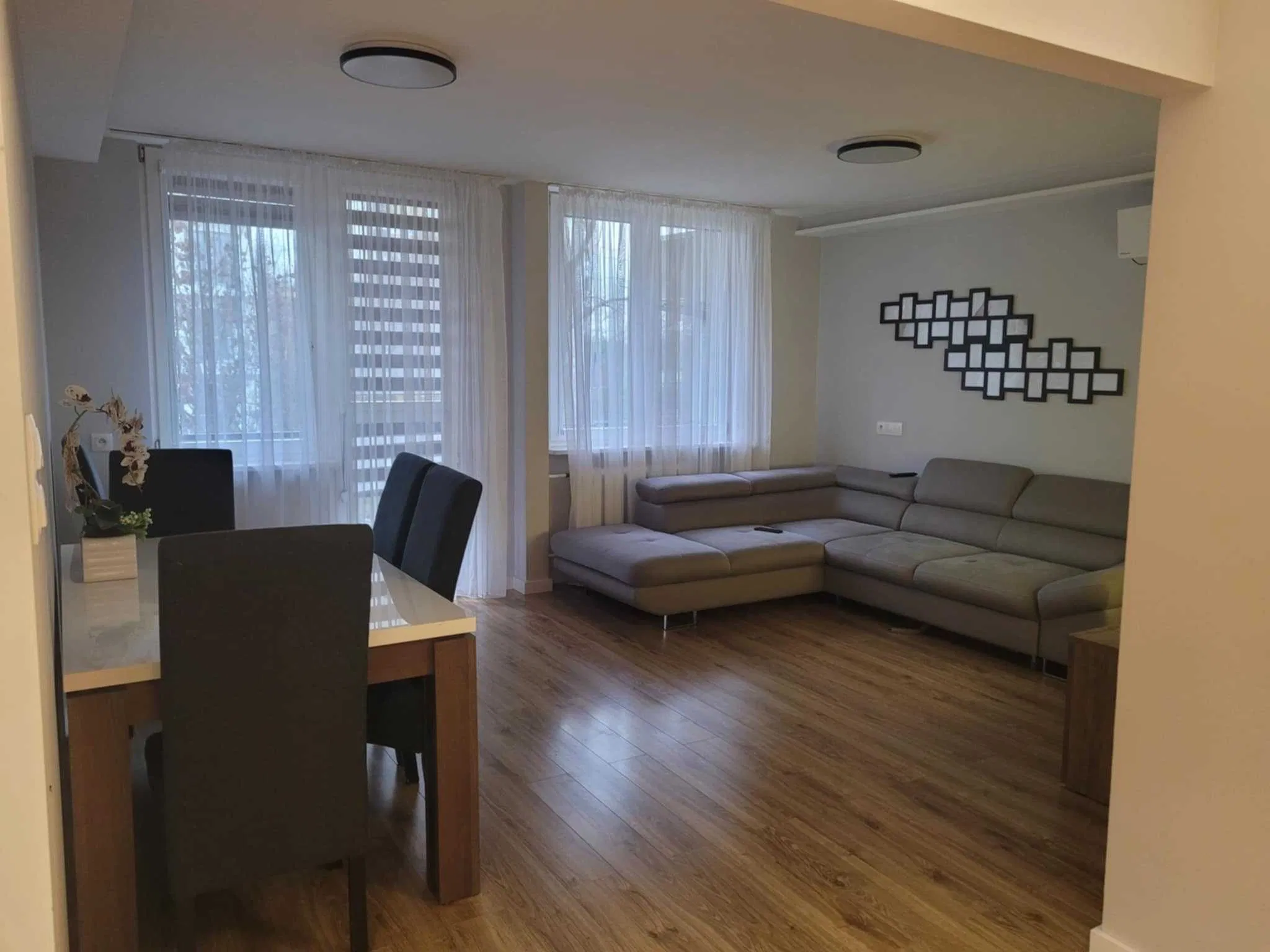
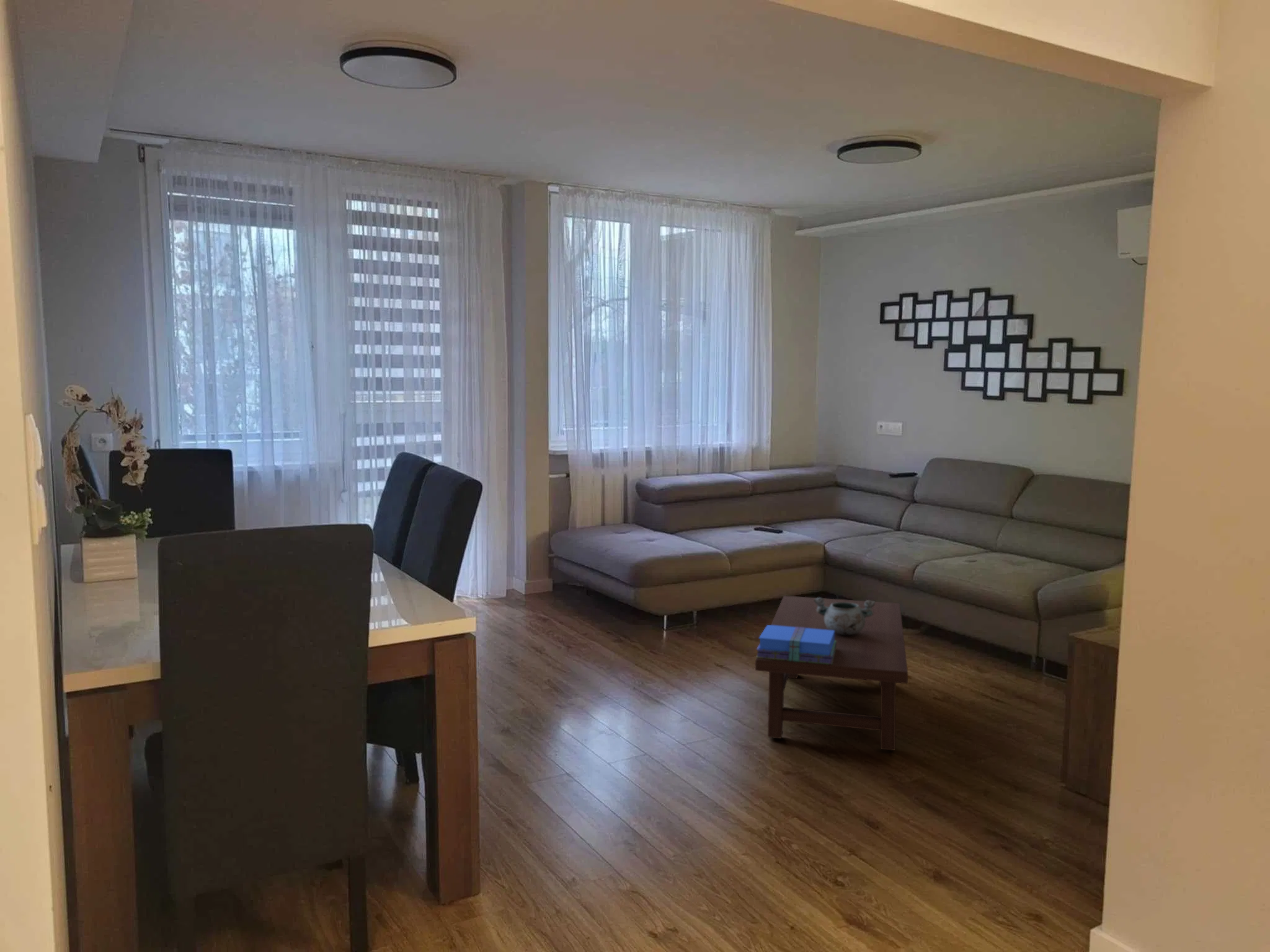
+ books [755,624,837,664]
+ coffee table [755,595,908,751]
+ decorative bowl [814,597,876,635]
